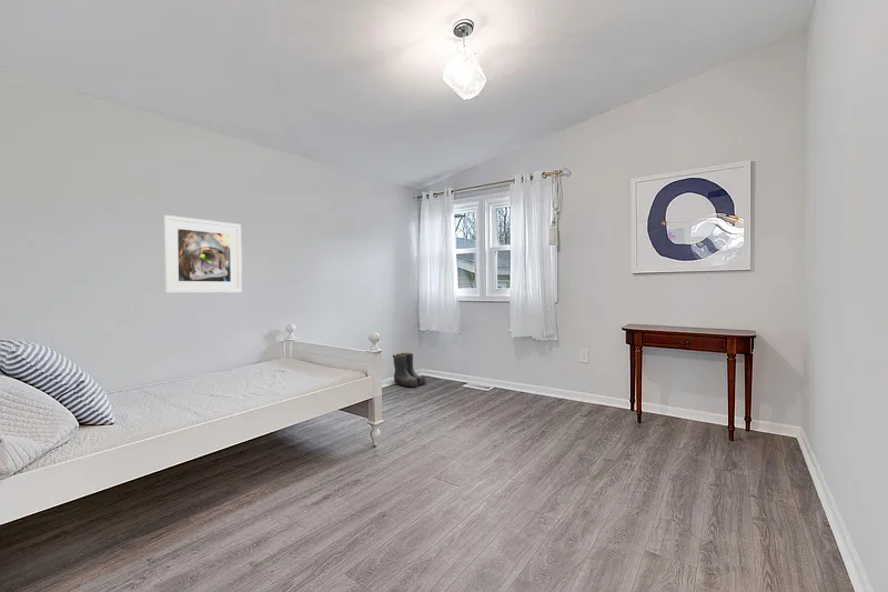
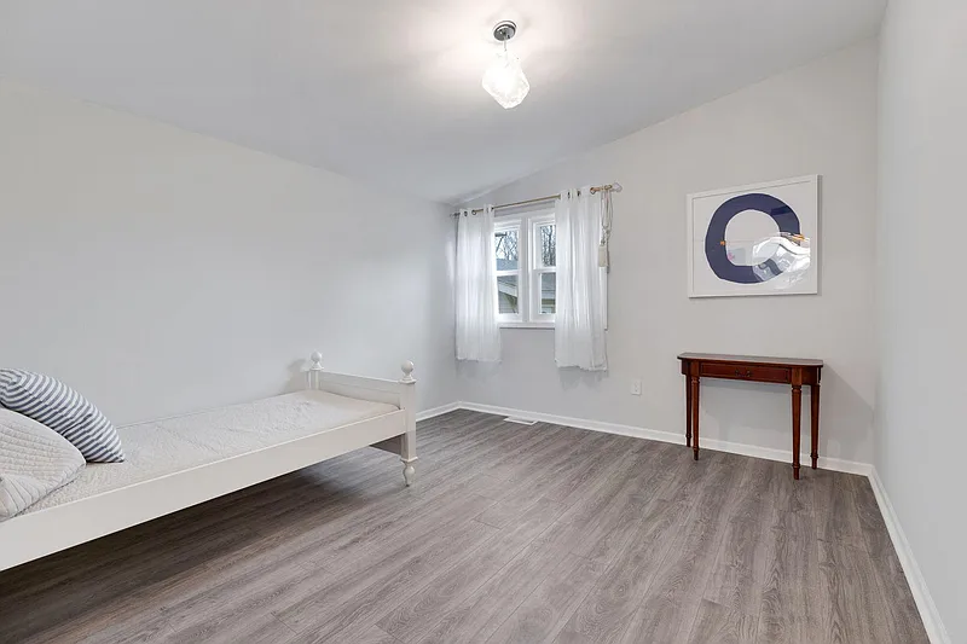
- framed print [162,214,243,294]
- boots [392,352,428,388]
